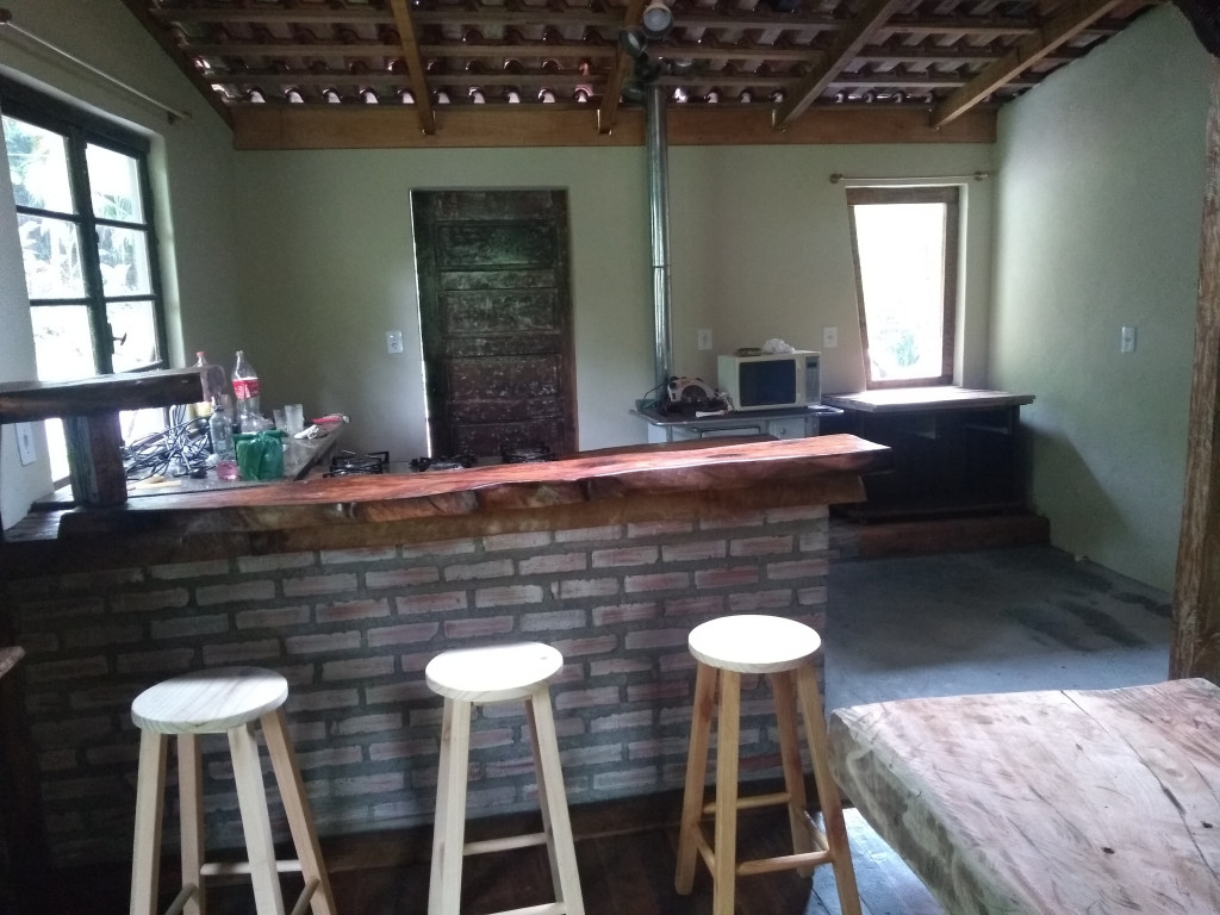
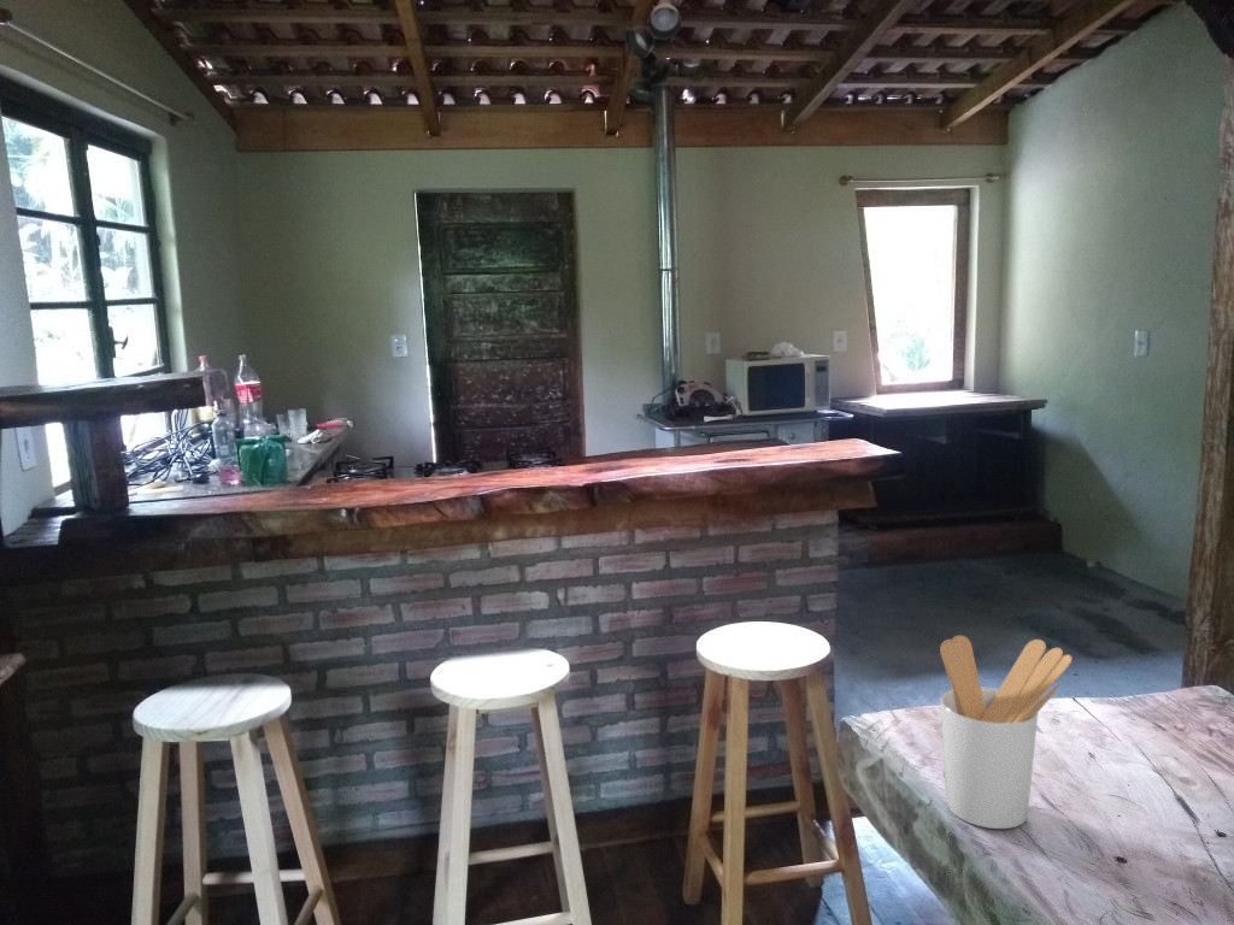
+ utensil holder [939,635,1074,830]
